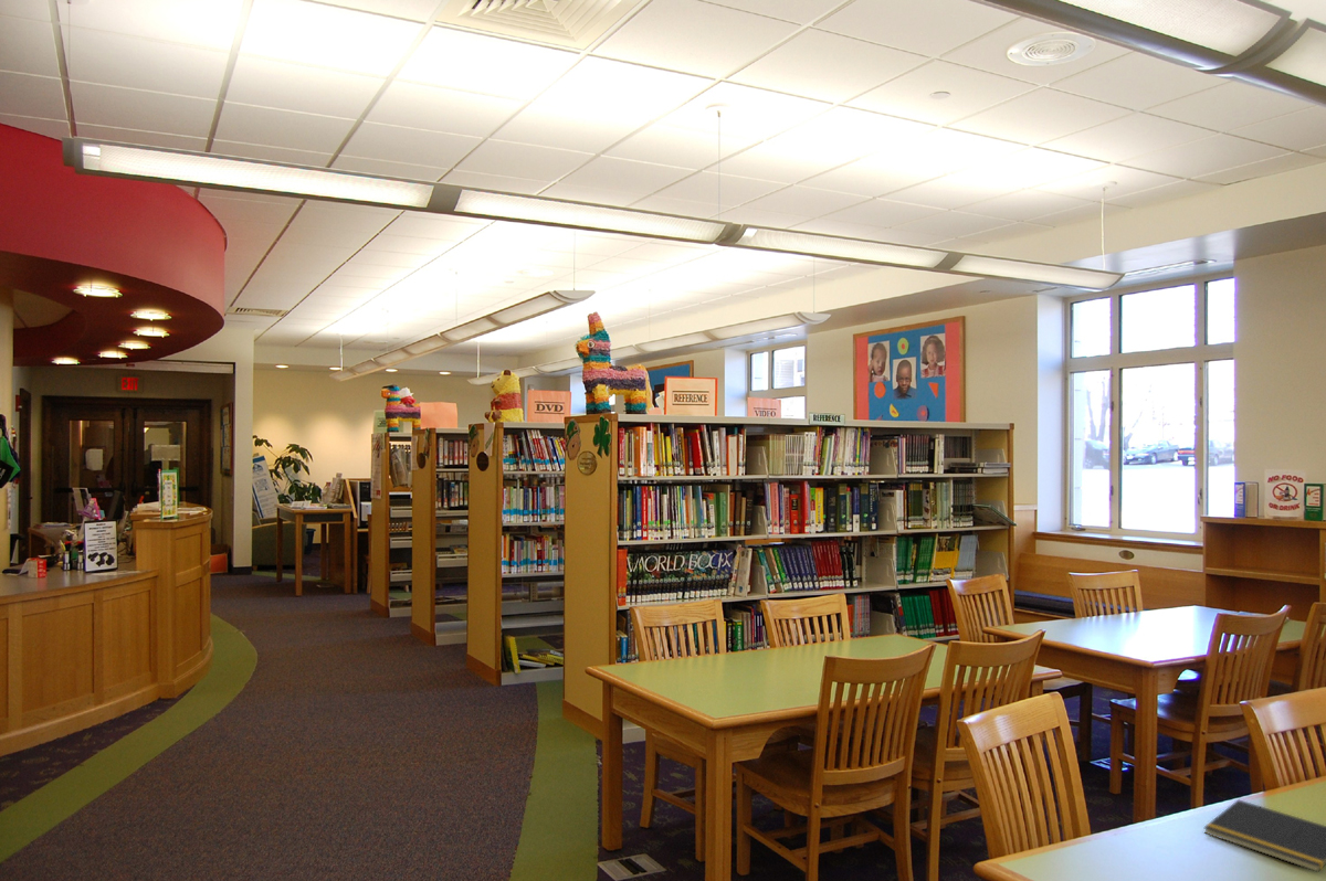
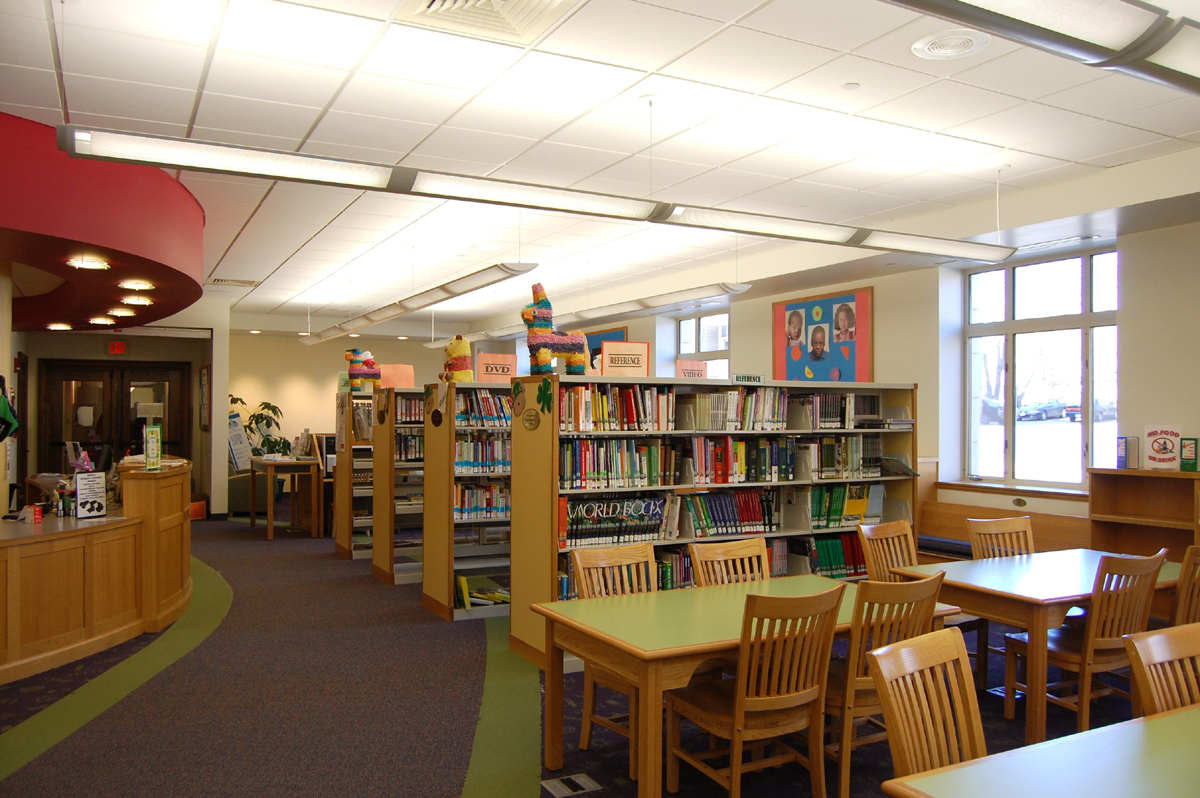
- notepad [1202,798,1326,873]
